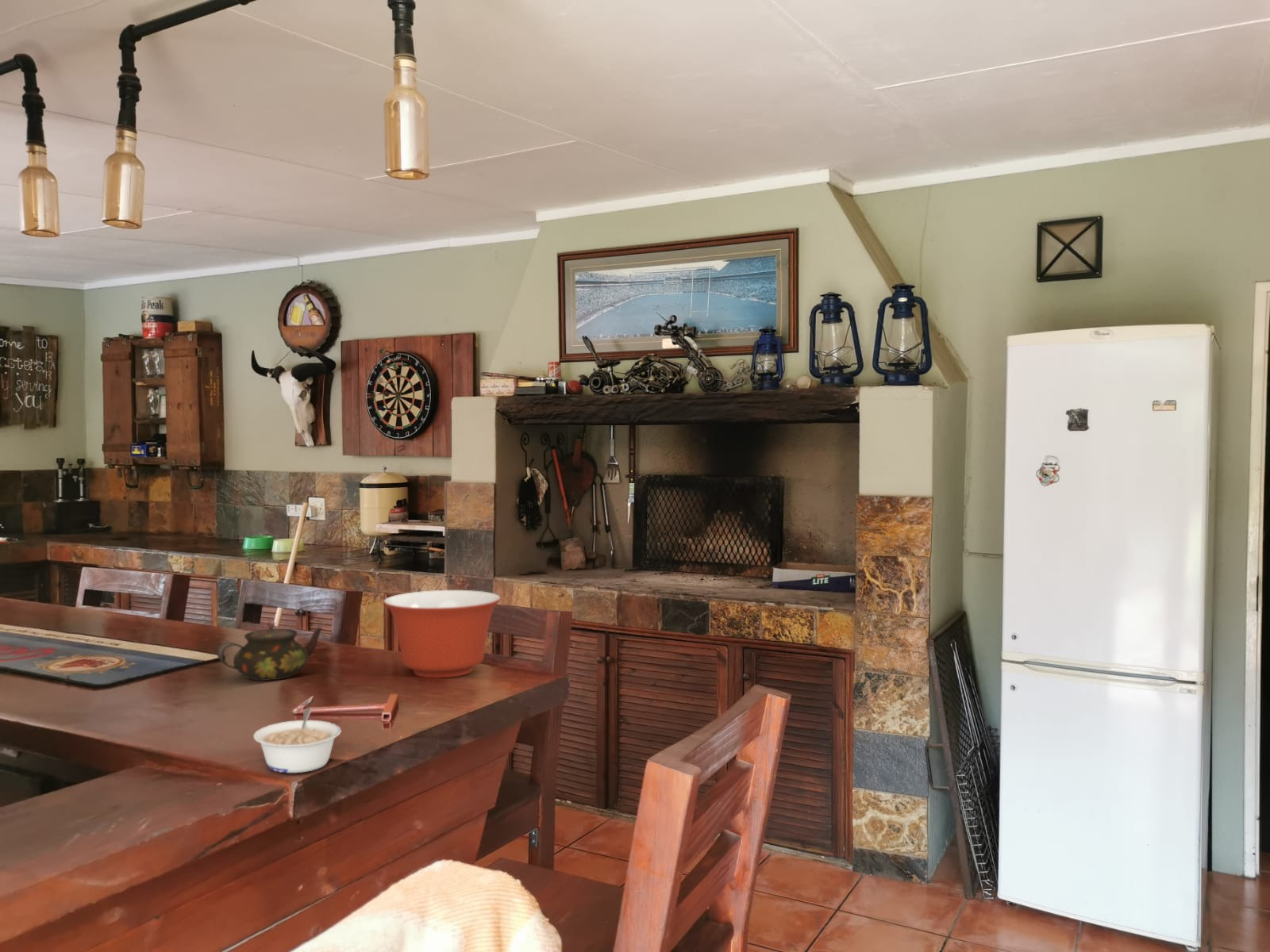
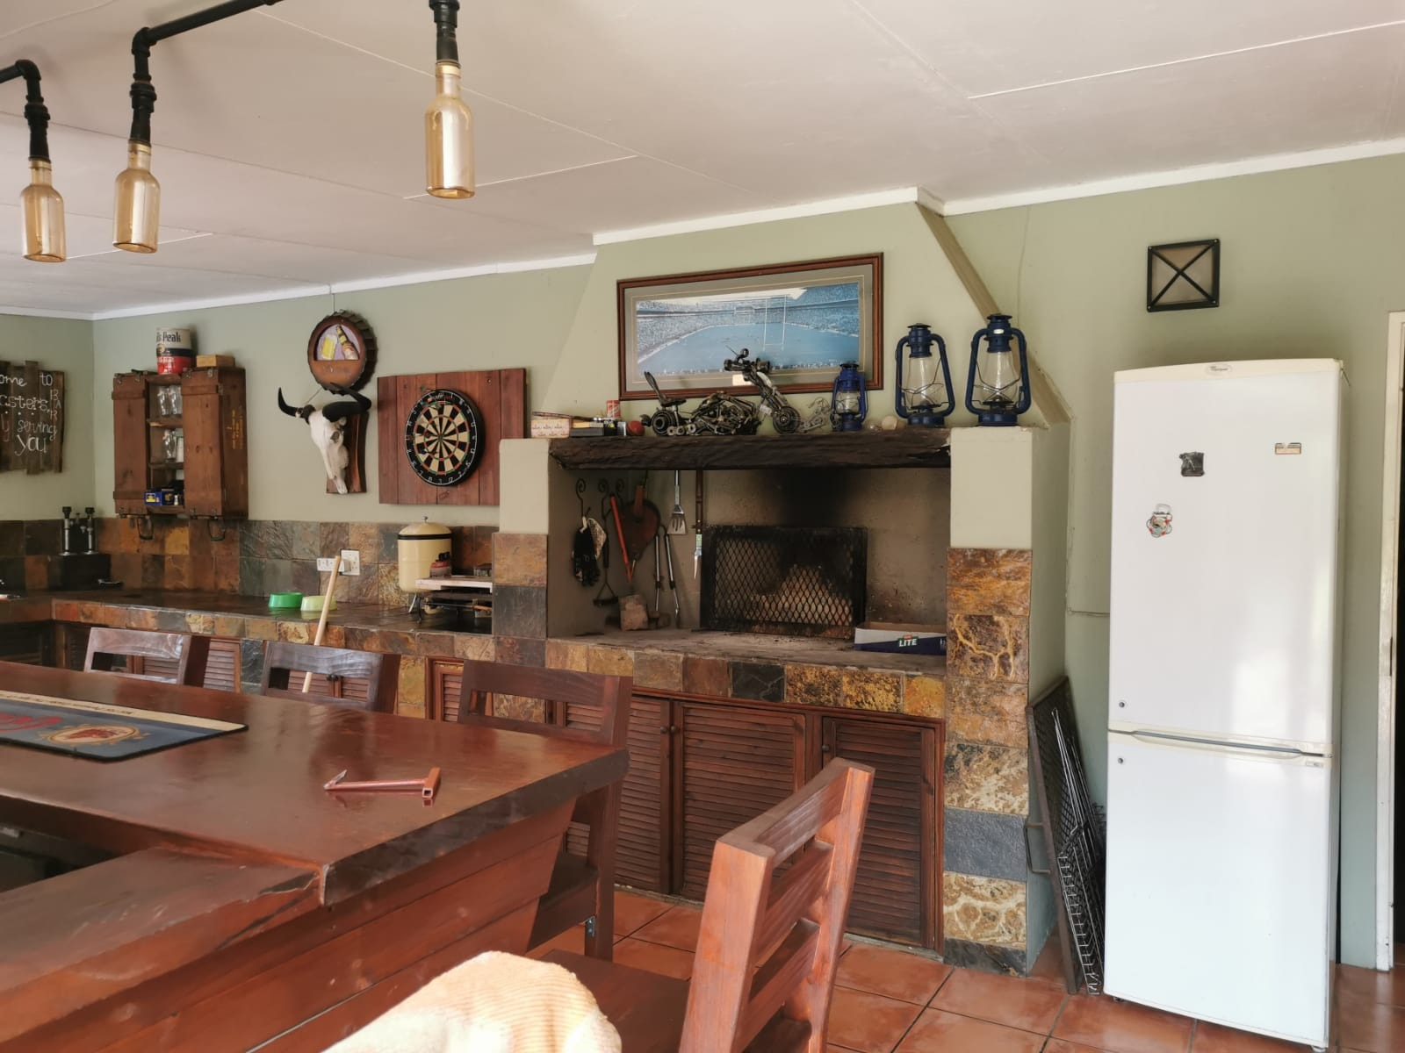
- legume [252,708,342,774]
- teapot [216,621,324,681]
- mixing bowl [383,589,502,679]
